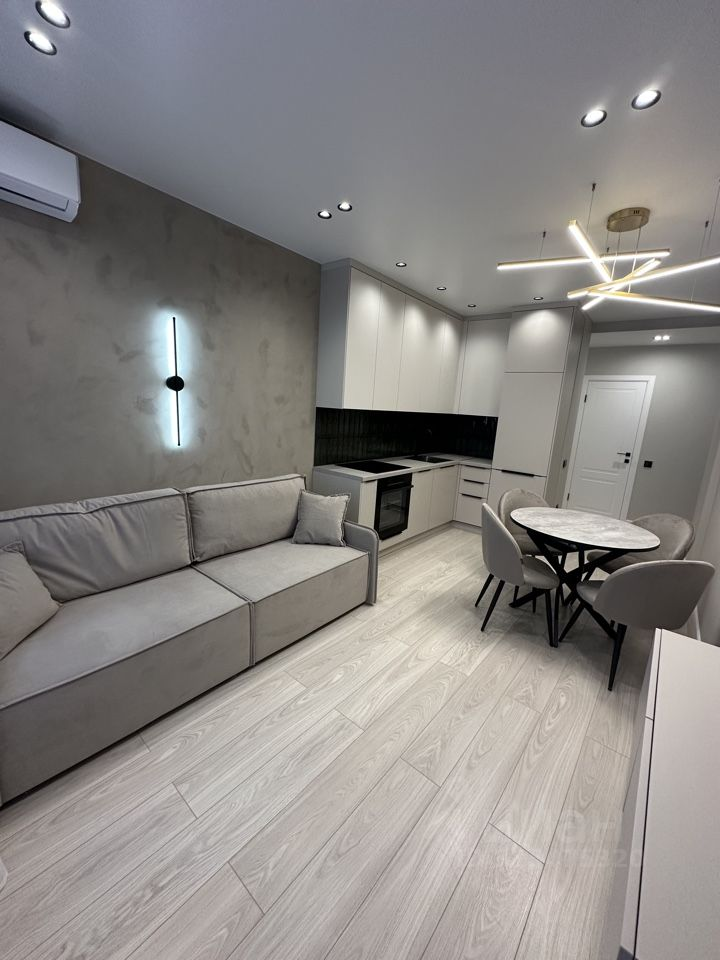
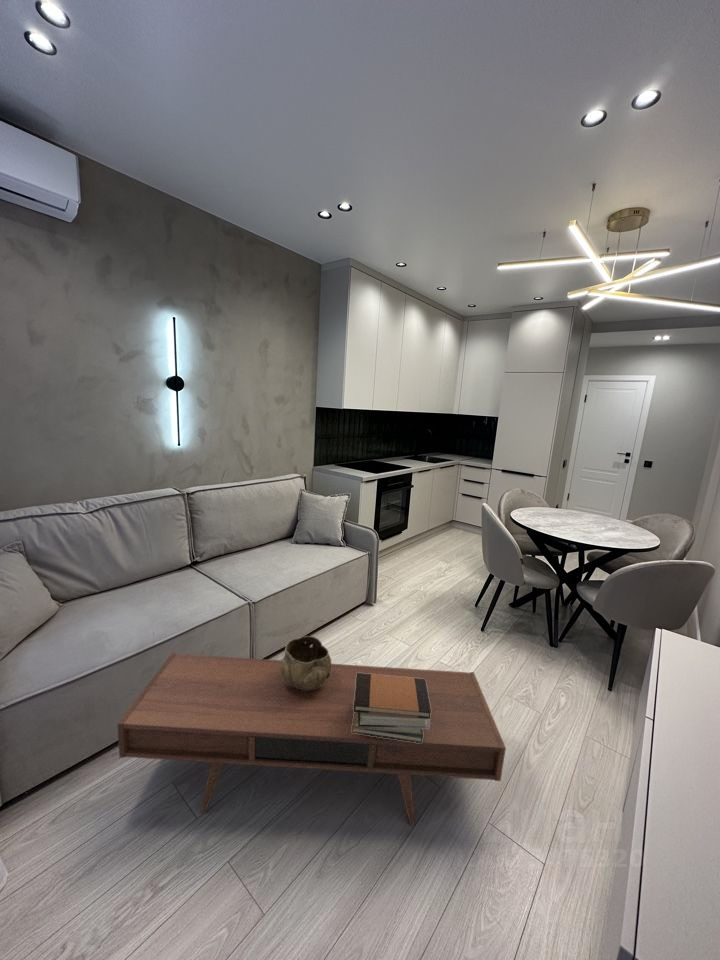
+ decorative bowl [280,635,332,690]
+ book stack [352,673,431,743]
+ coffee table [116,652,507,826]
